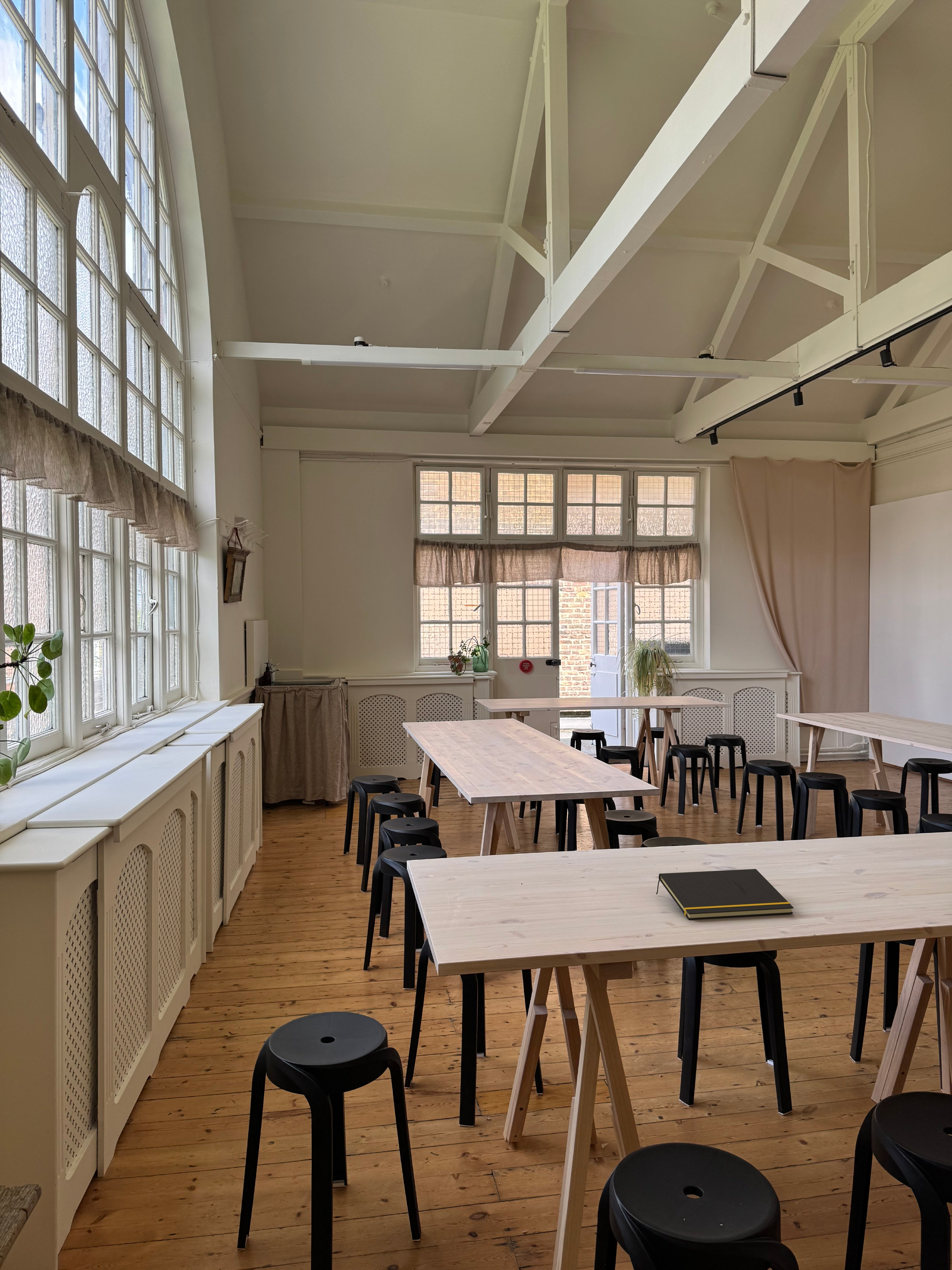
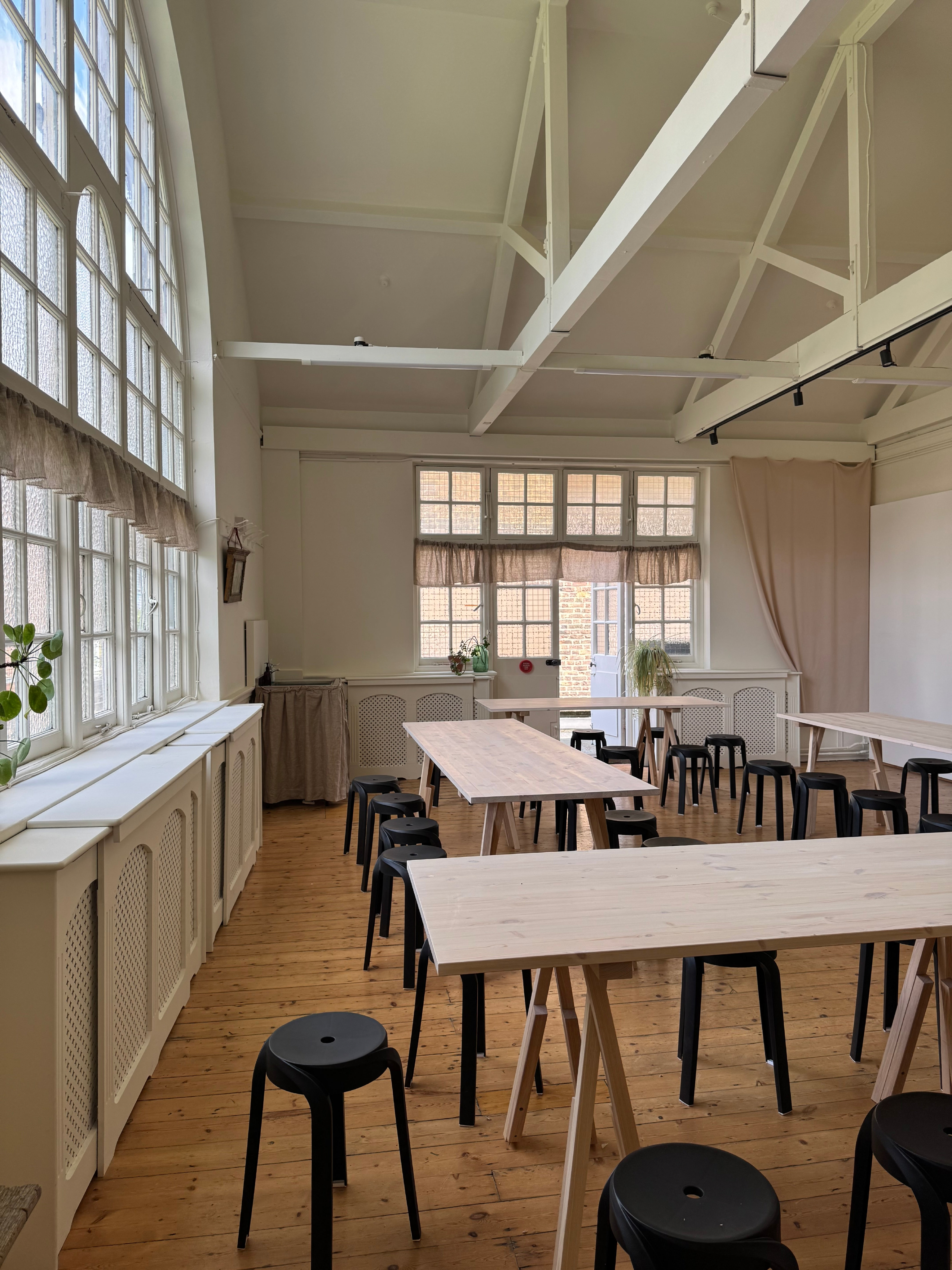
- notepad [656,869,794,920]
